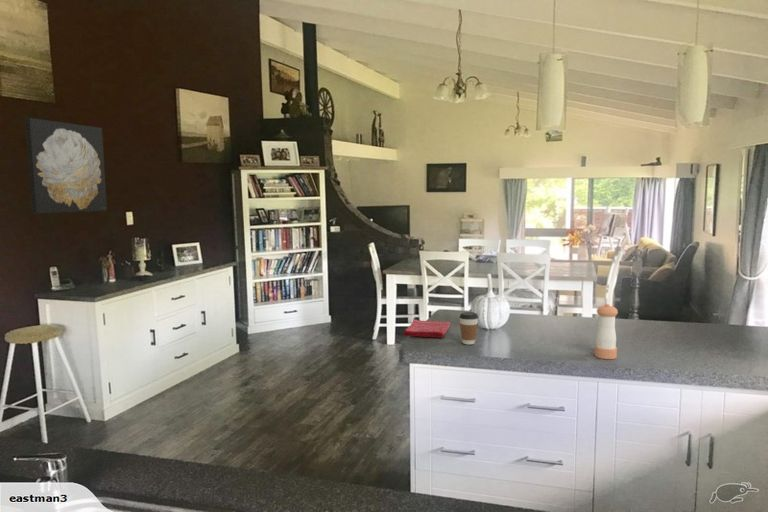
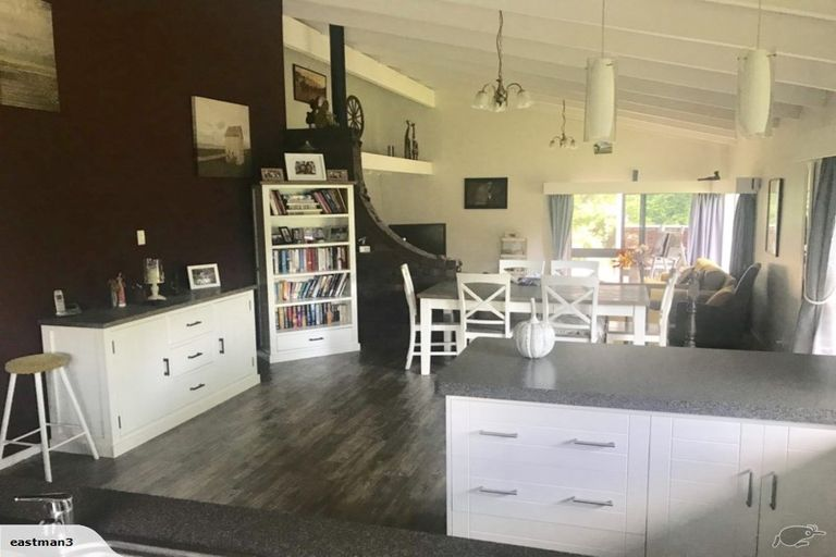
- wall art [24,117,108,215]
- pepper shaker [594,303,619,360]
- coffee cup [458,311,479,346]
- dish towel [402,318,451,339]
